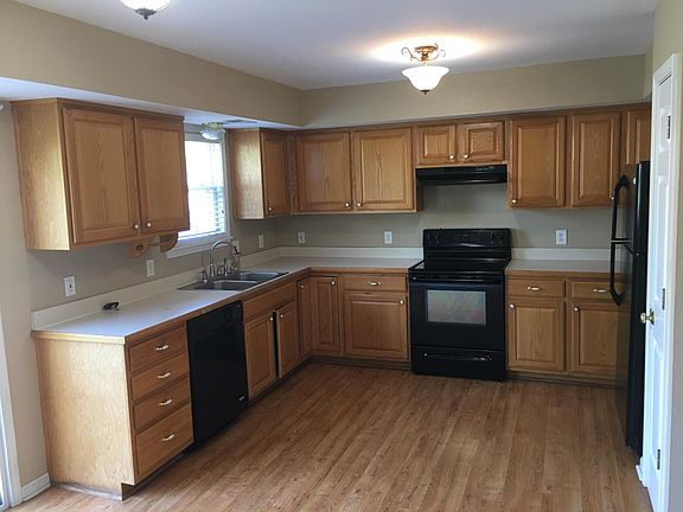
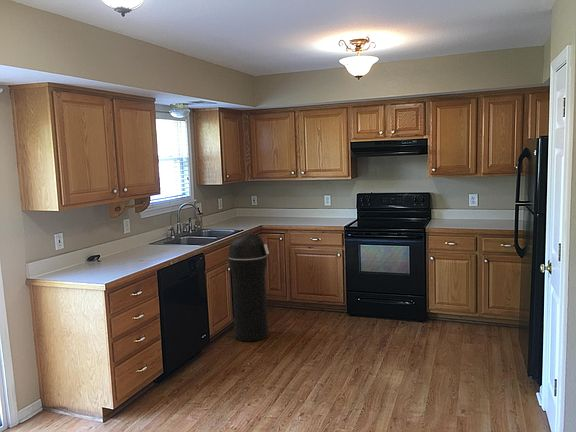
+ trash can [227,233,270,343]
